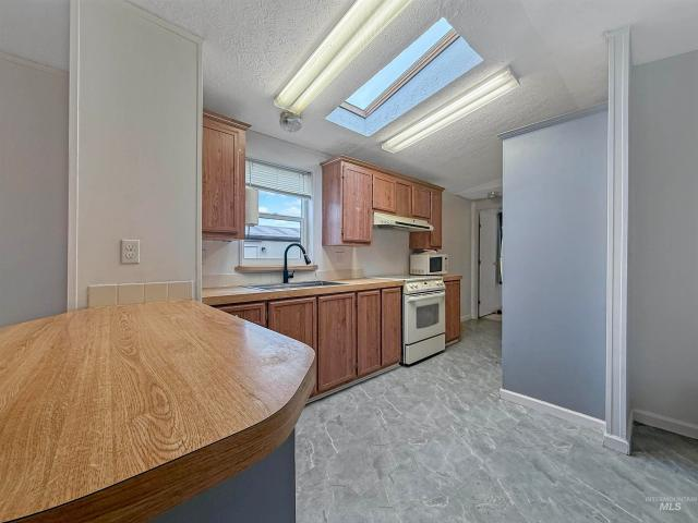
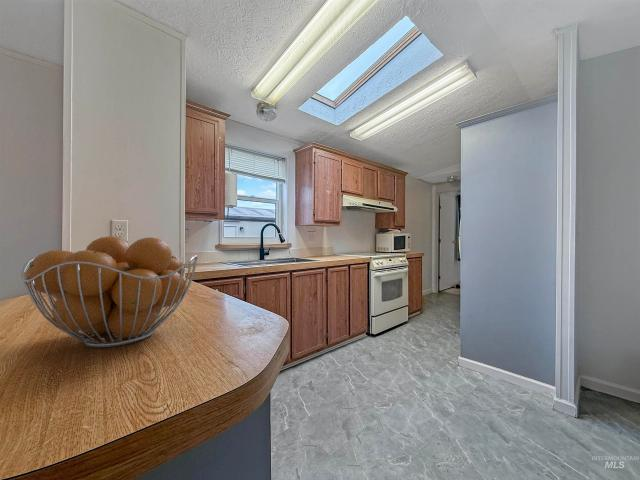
+ fruit basket [20,236,198,349]
